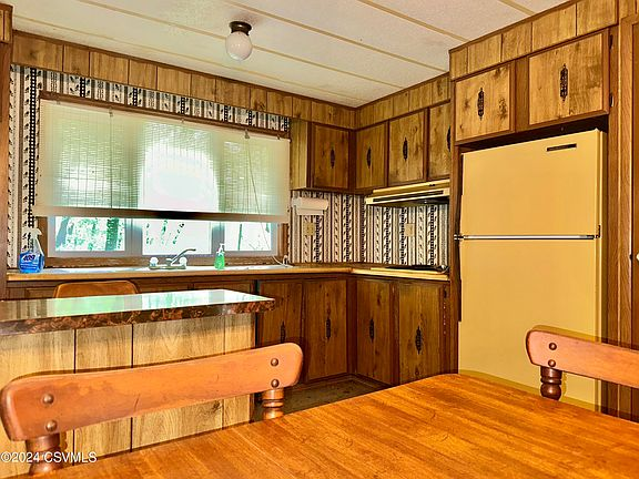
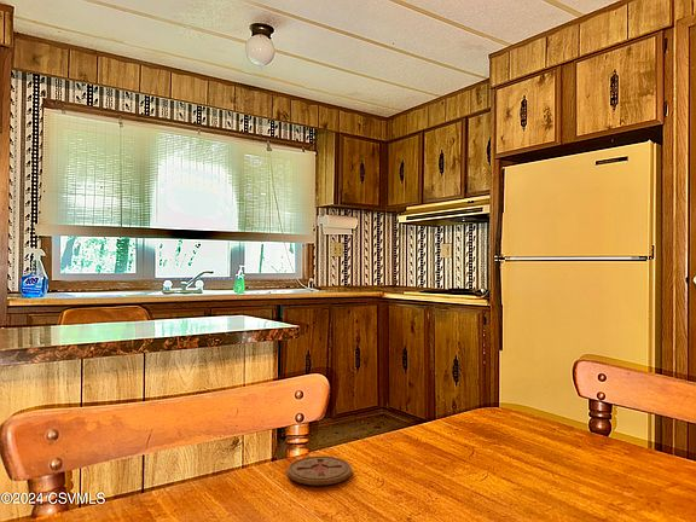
+ coaster [286,454,353,487]
